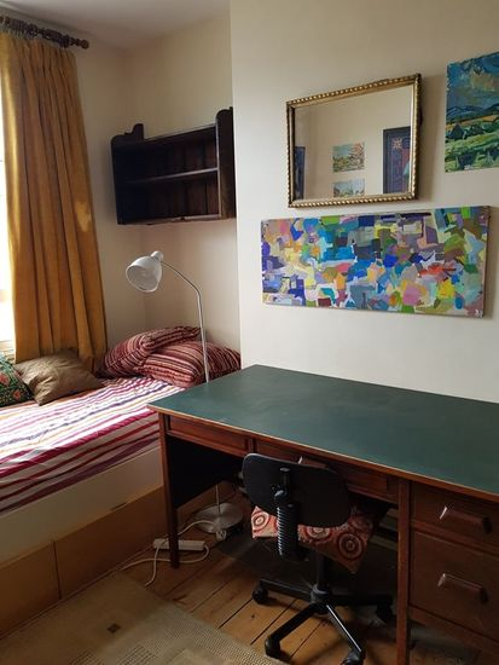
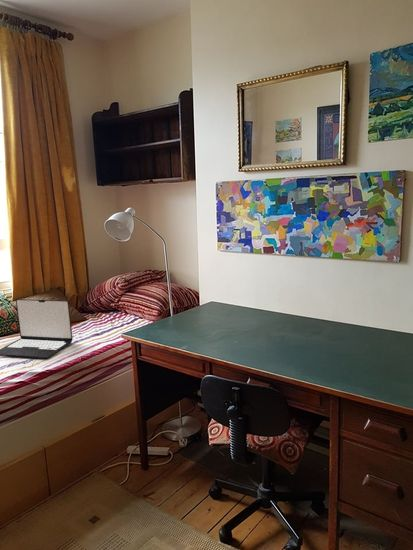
+ laptop [0,298,74,359]
